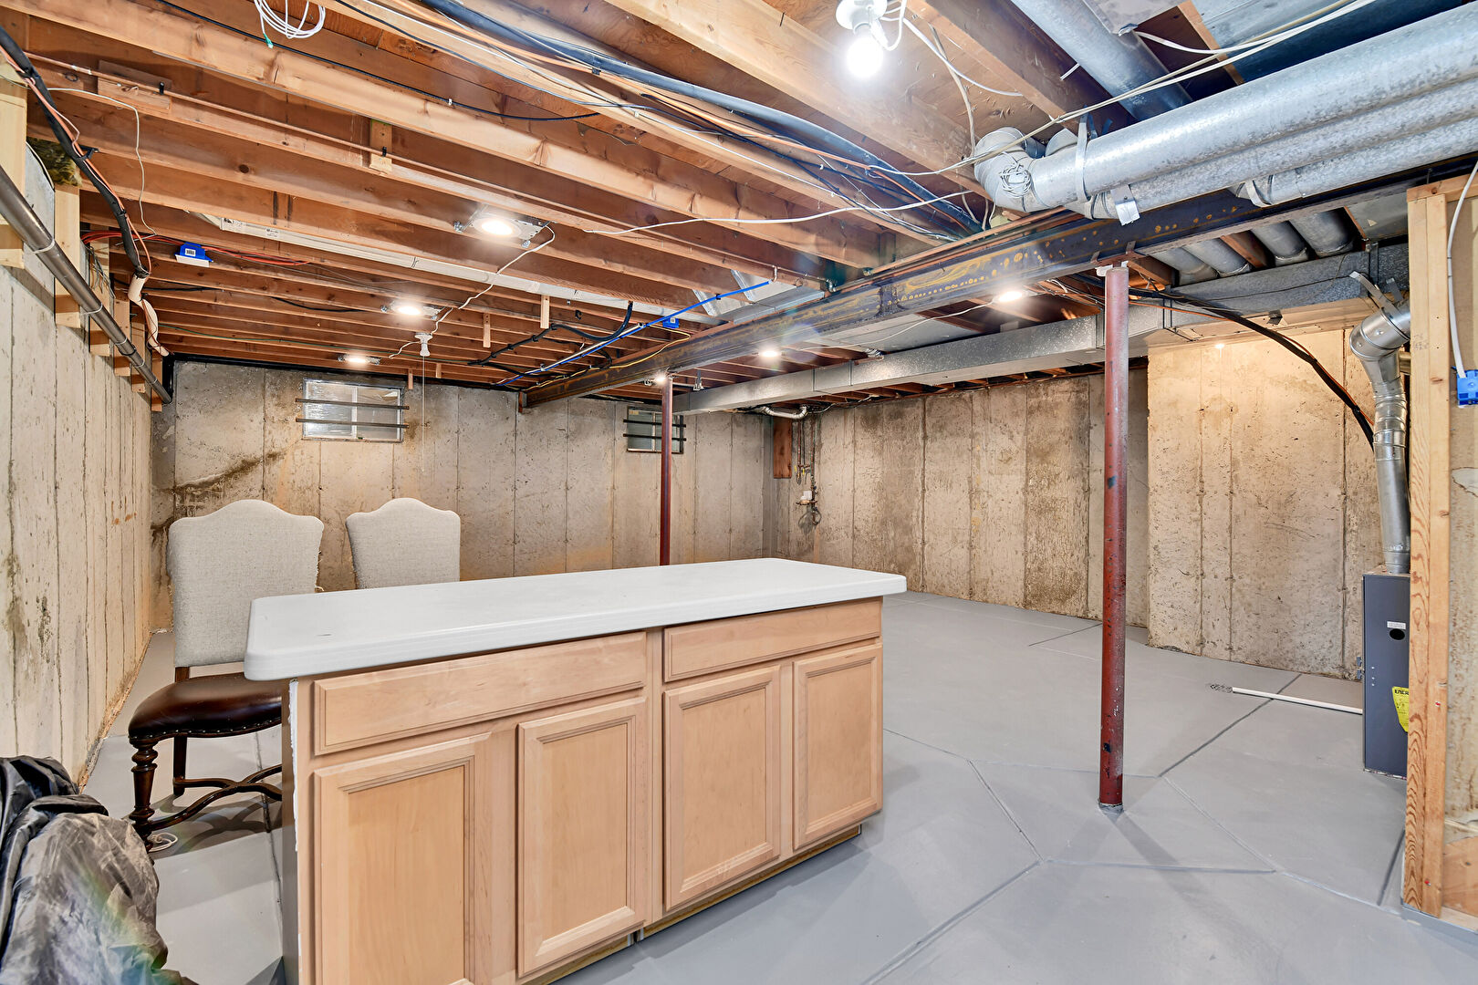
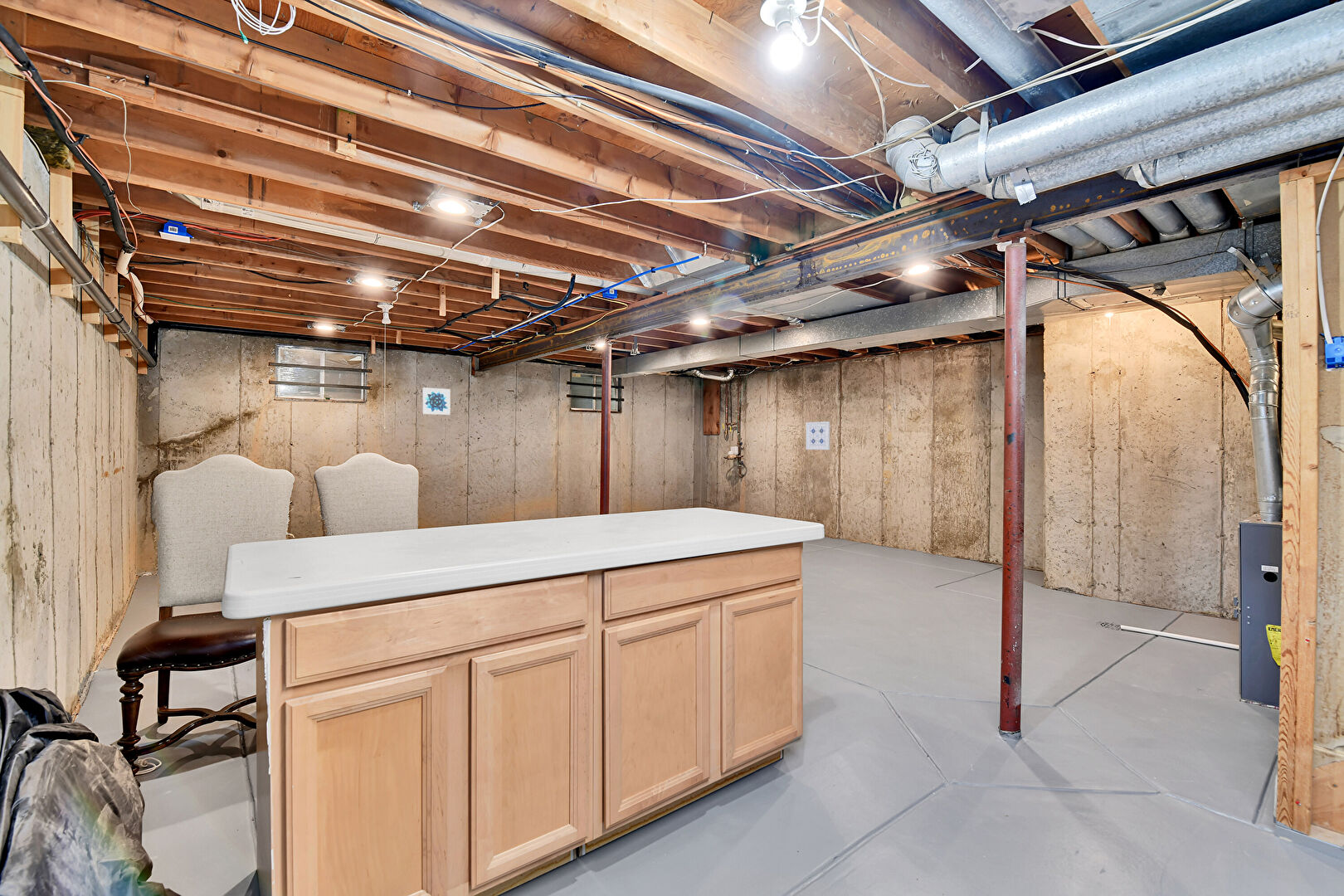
+ wall art [421,387,451,416]
+ wall art [806,421,830,450]
